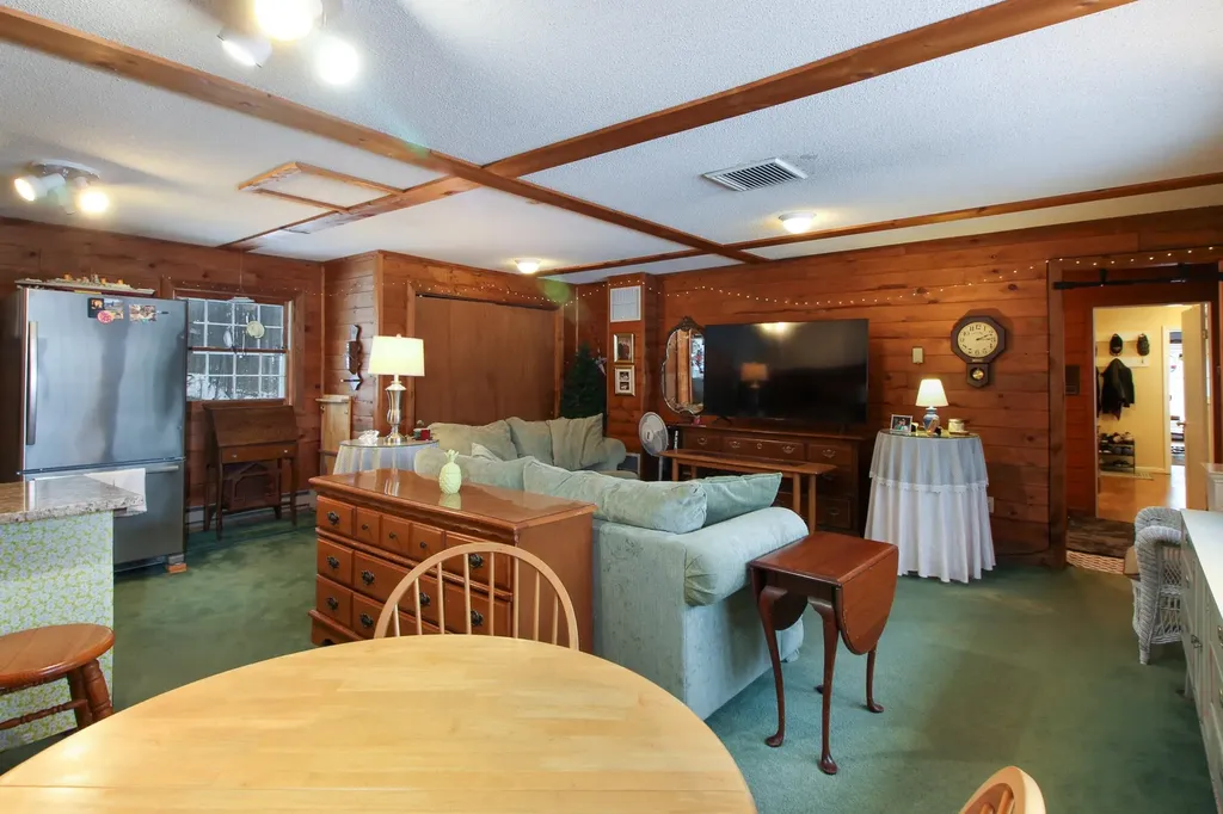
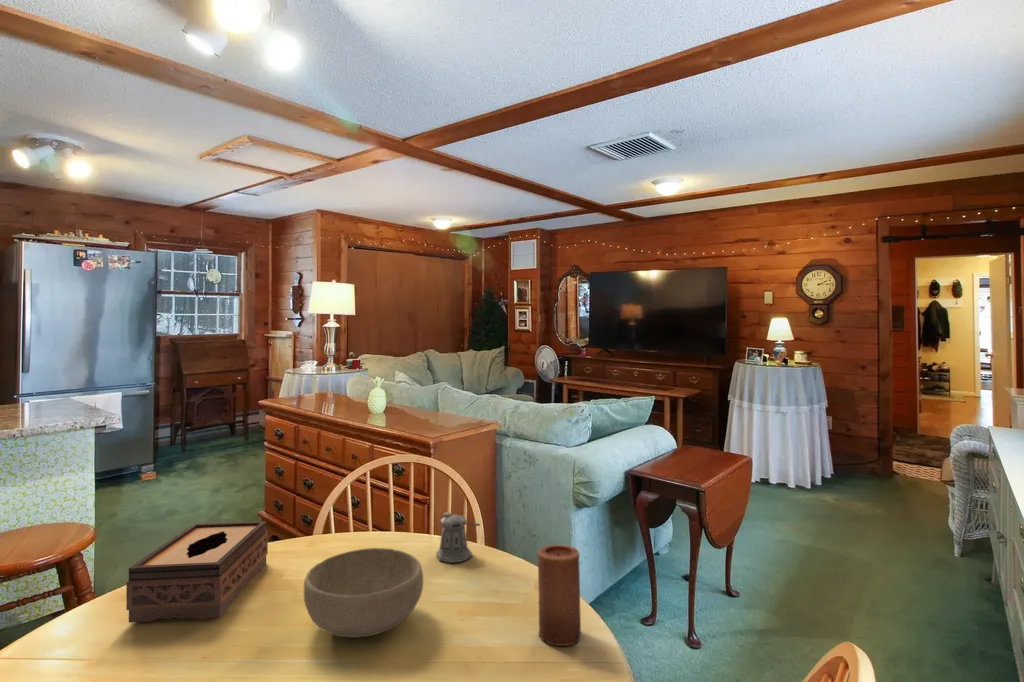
+ tissue box [125,520,269,624]
+ pepper shaker [435,512,481,564]
+ candle [537,544,582,647]
+ bowl [303,547,424,638]
